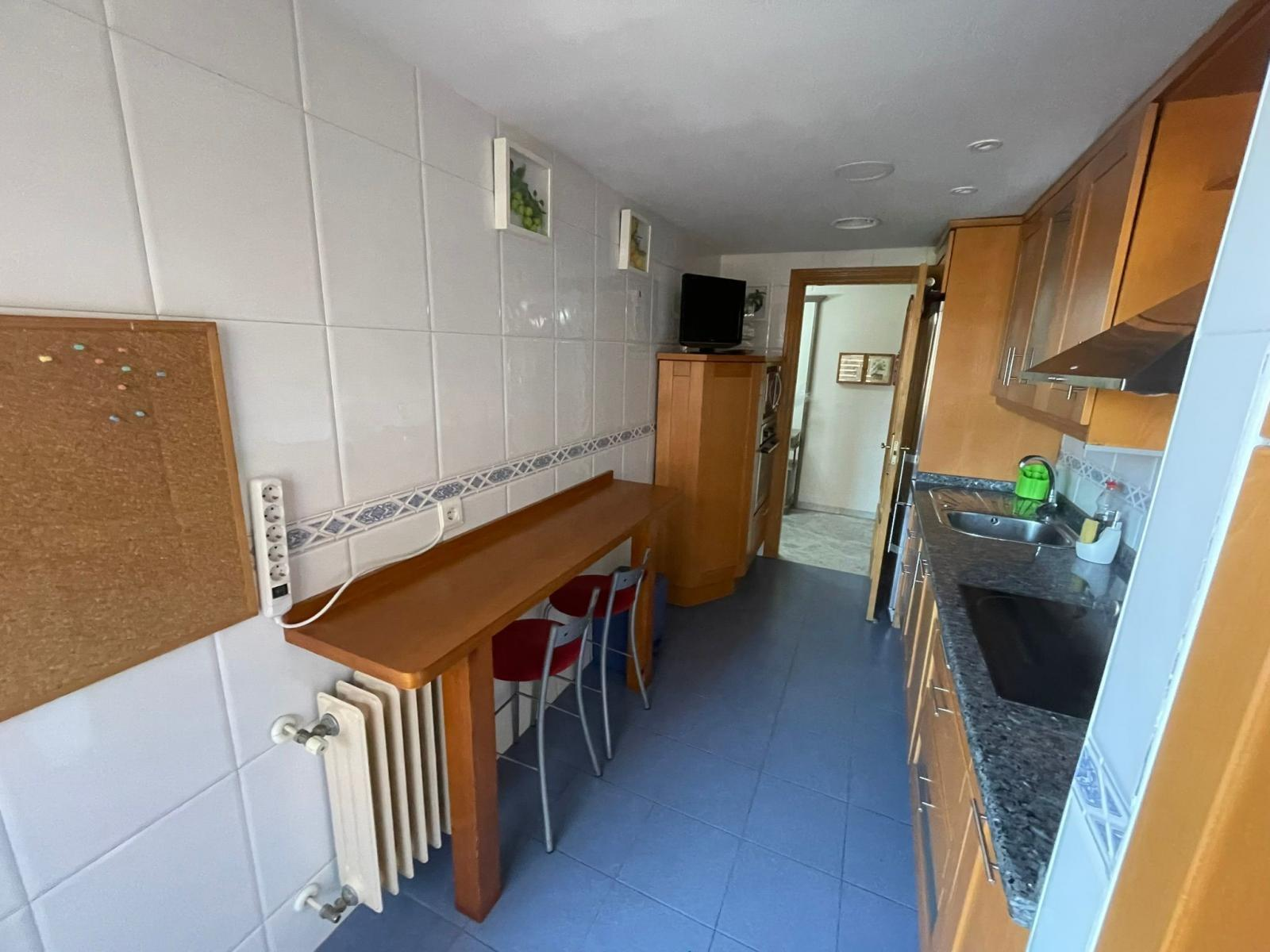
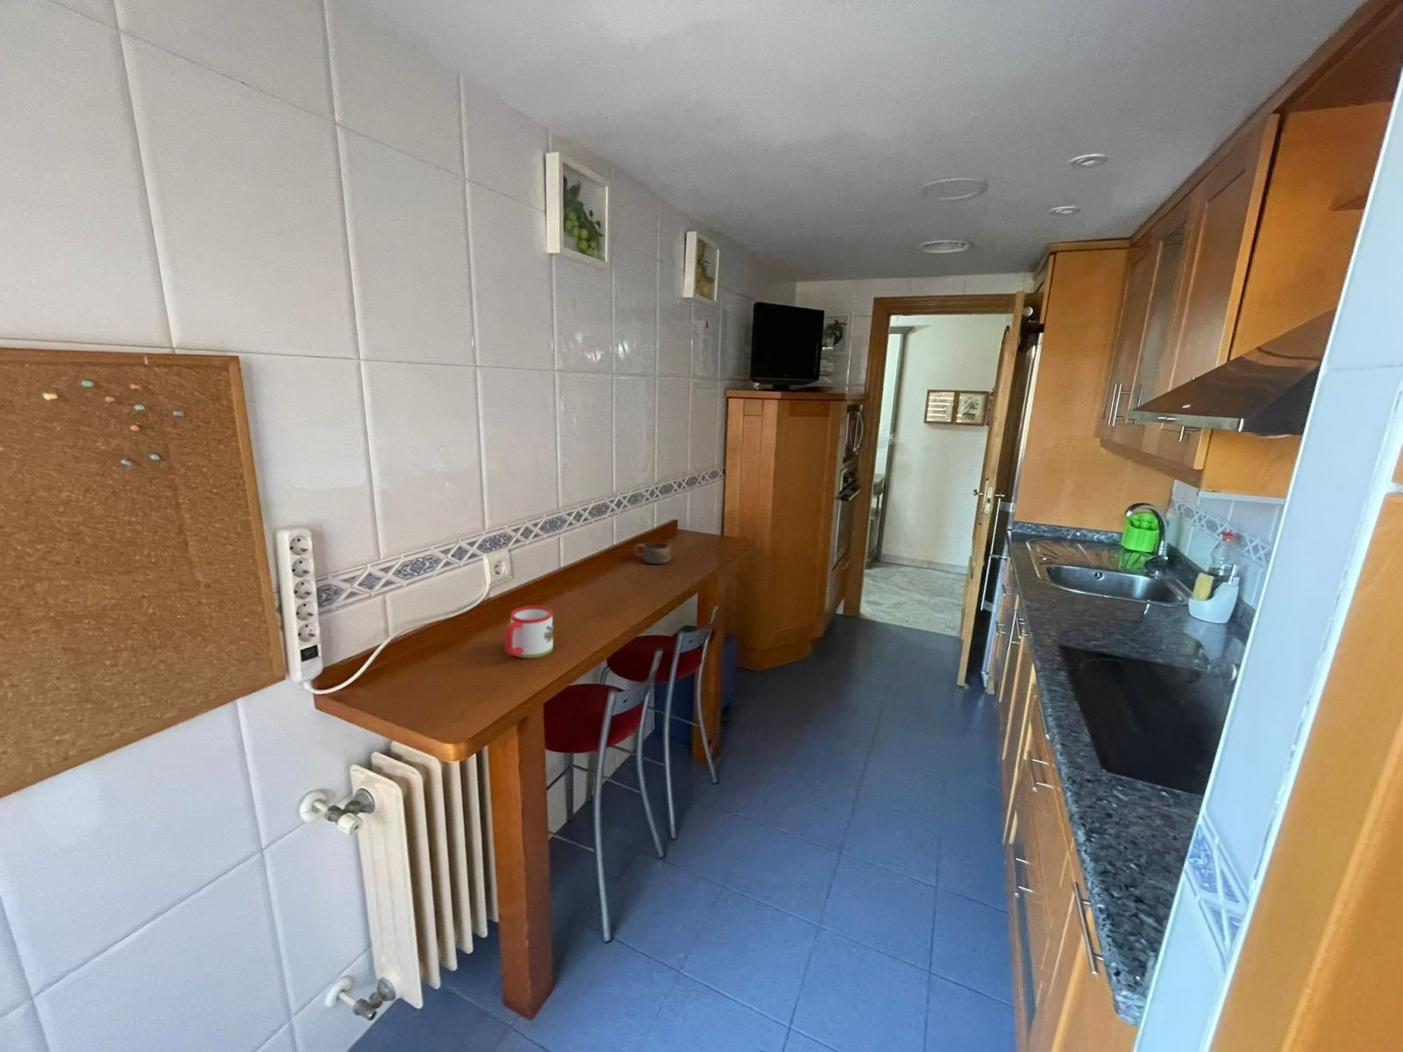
+ cup [634,541,672,565]
+ mug [504,604,555,660]
